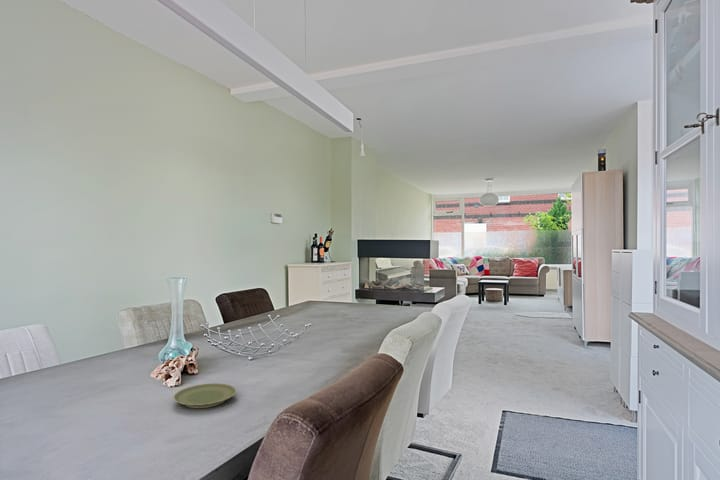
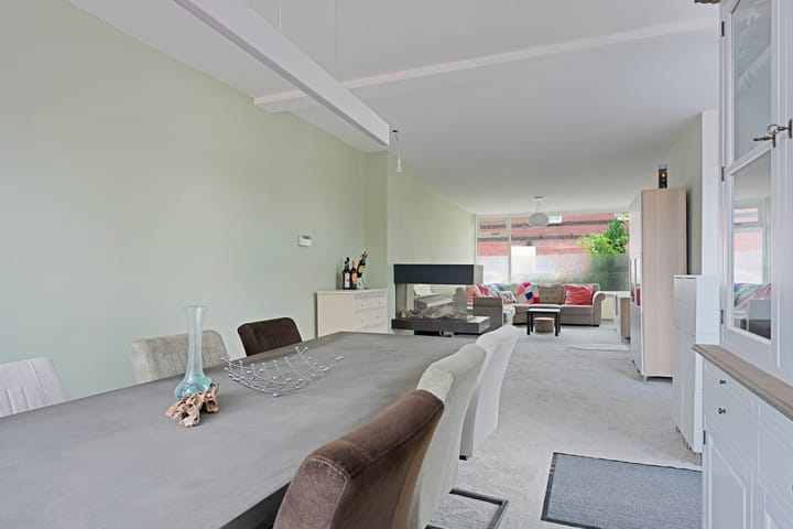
- plate [172,382,237,409]
